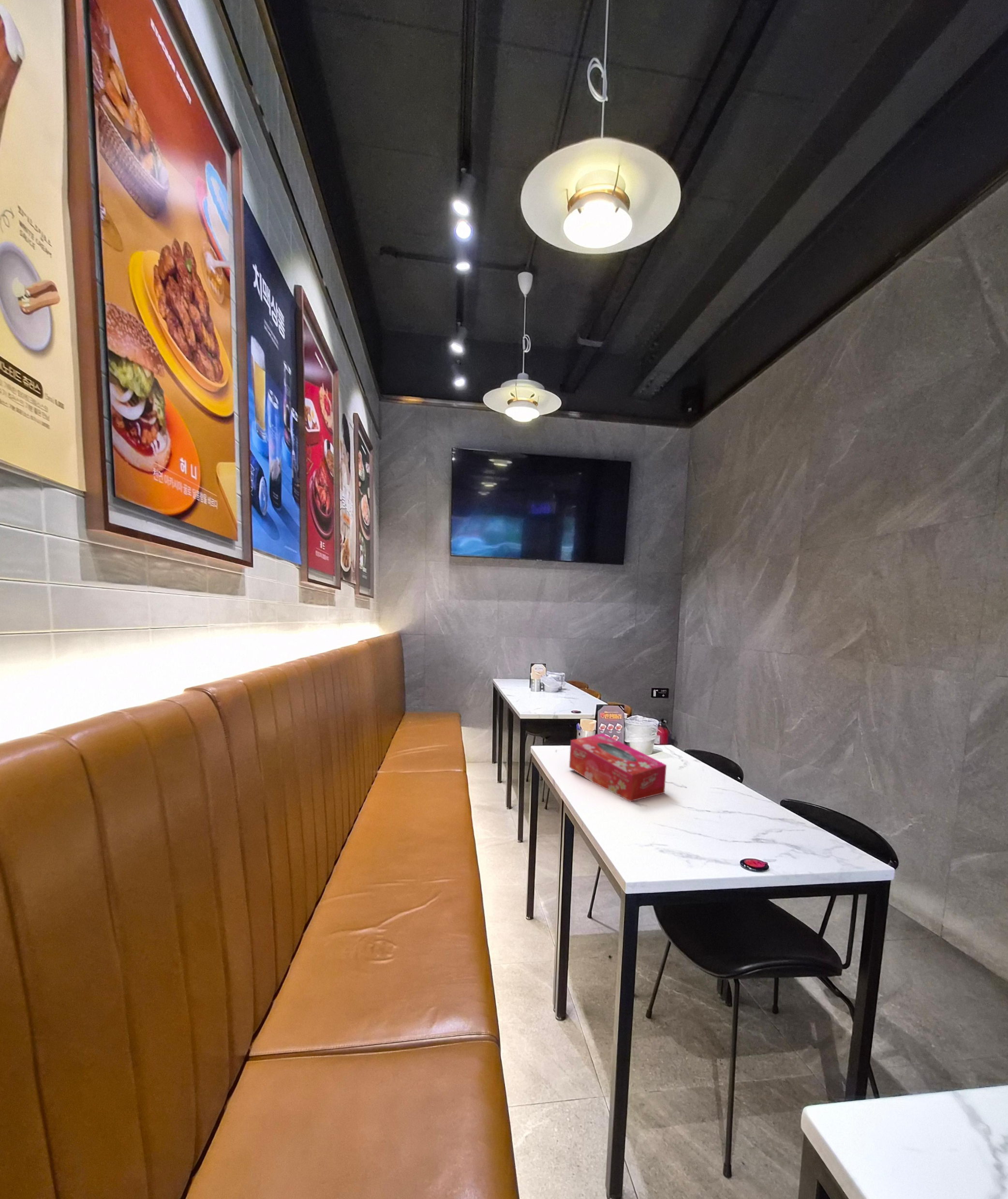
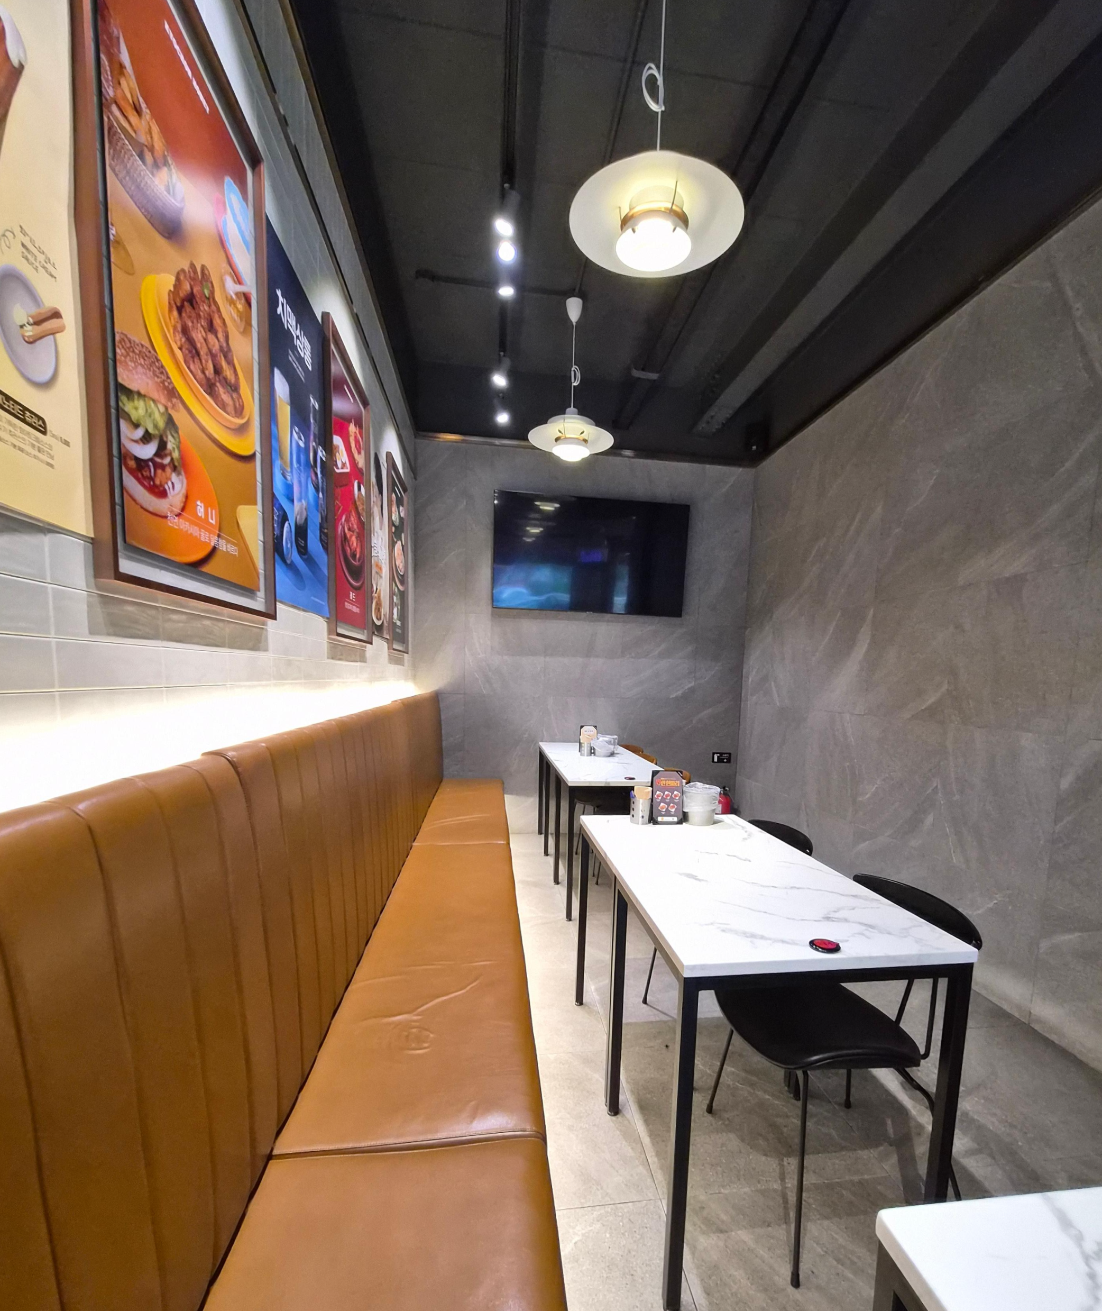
- tissue box [569,733,667,802]
